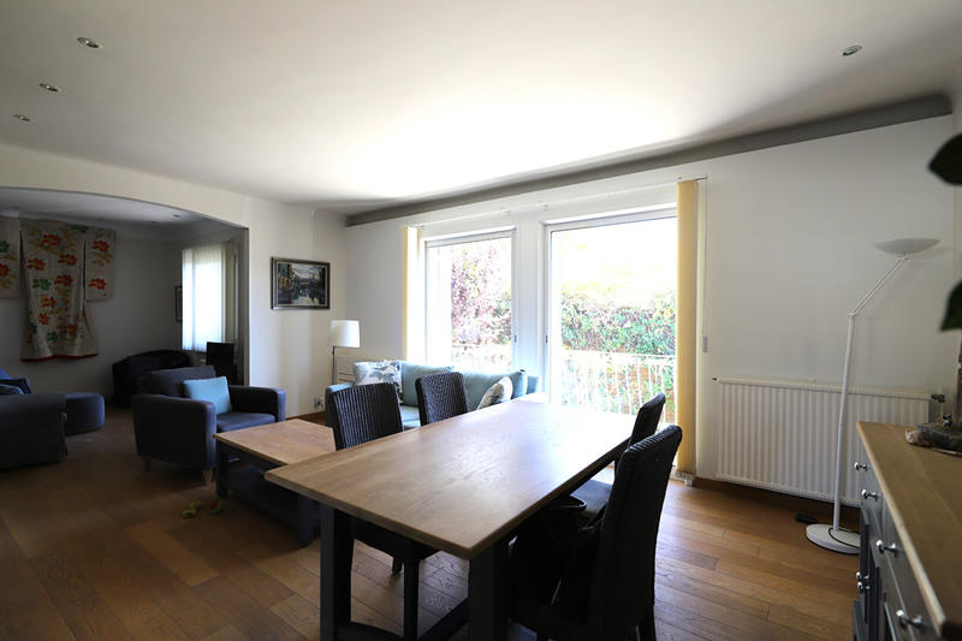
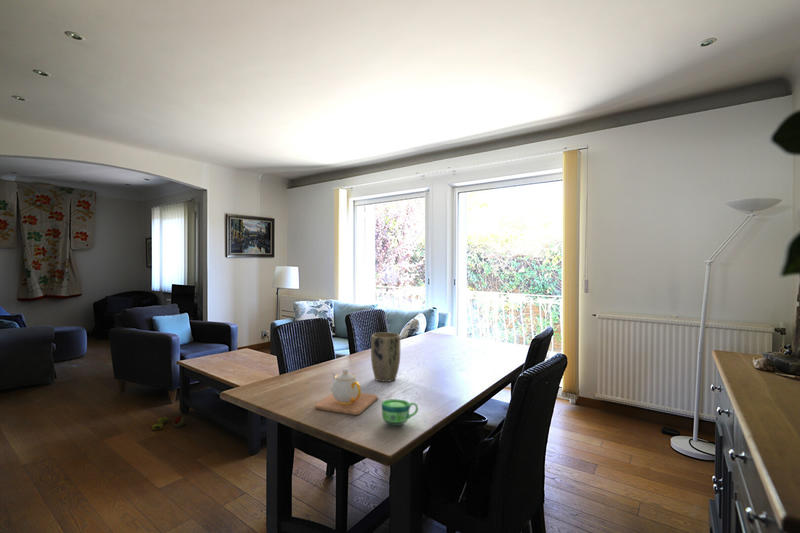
+ plant pot [370,331,401,383]
+ cup [381,398,419,427]
+ teapot [314,368,379,416]
